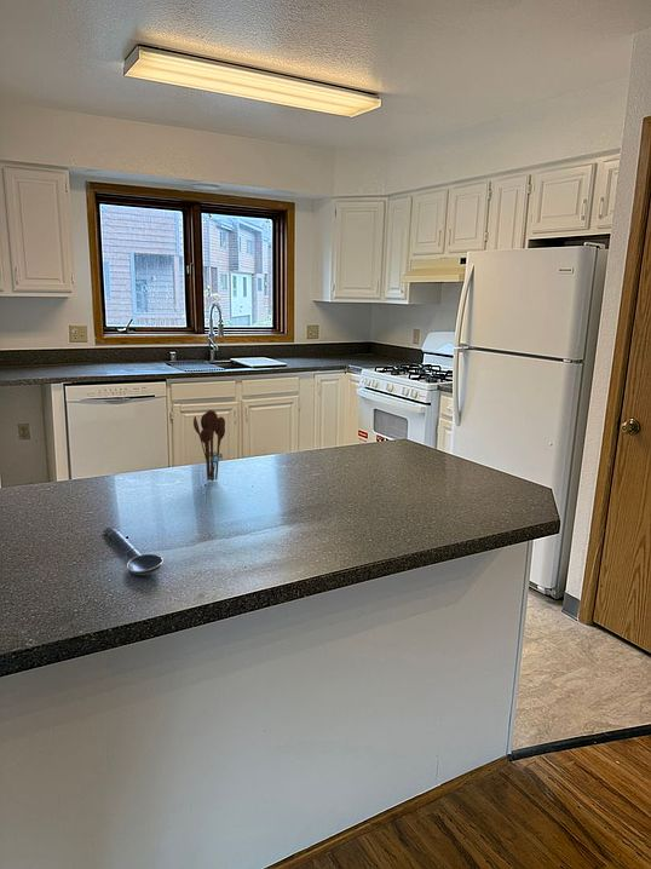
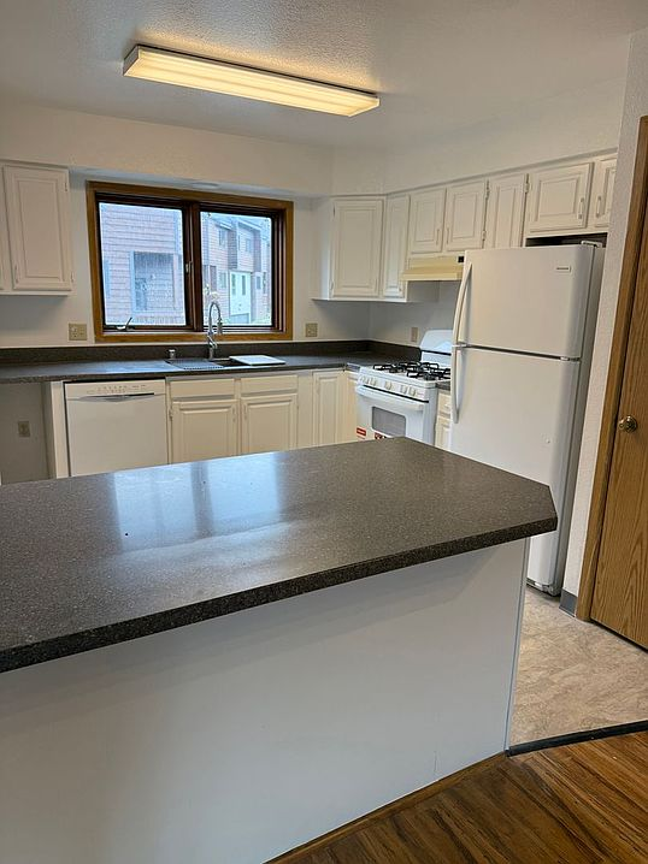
- utensil holder [192,409,226,482]
- spoon [102,525,165,576]
